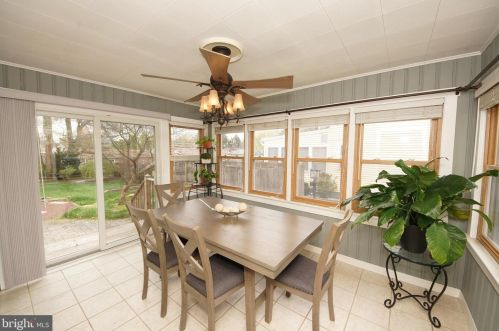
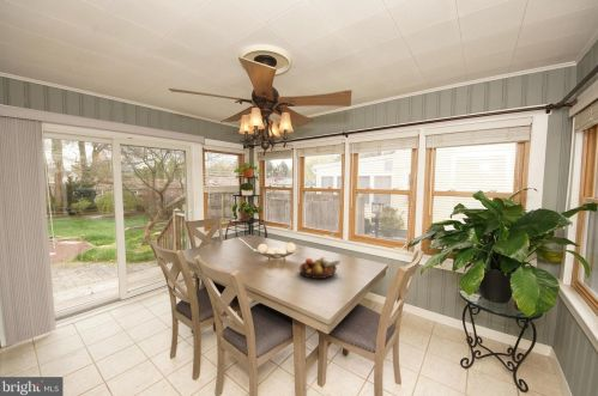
+ fruit bowl [298,256,342,280]
